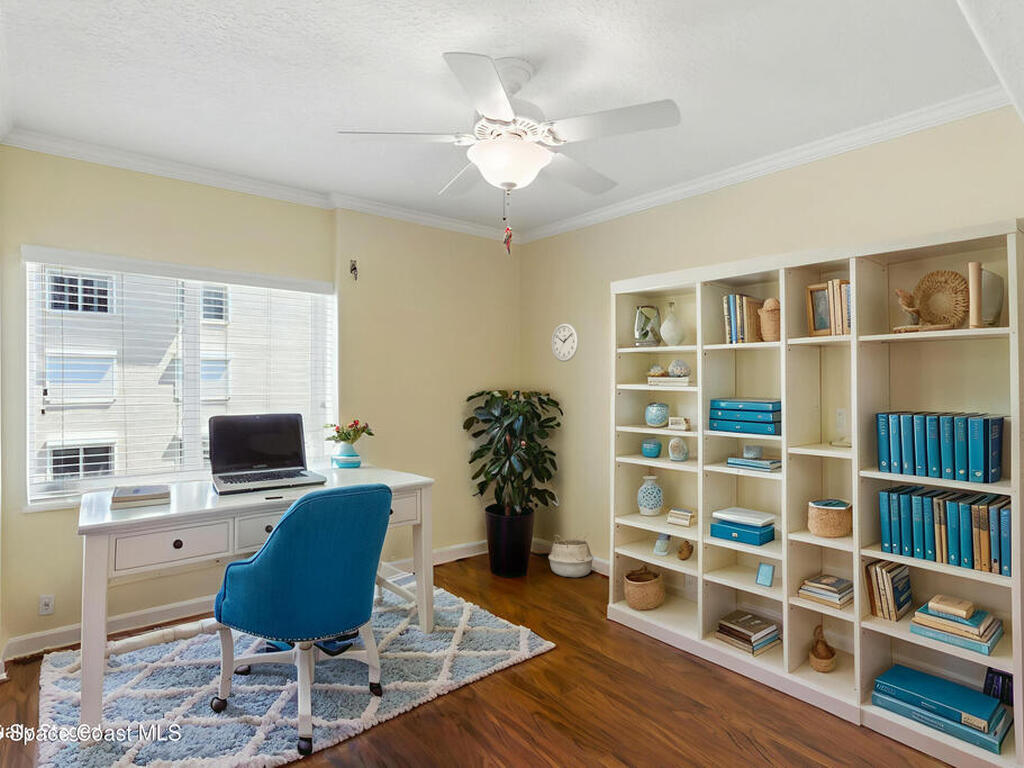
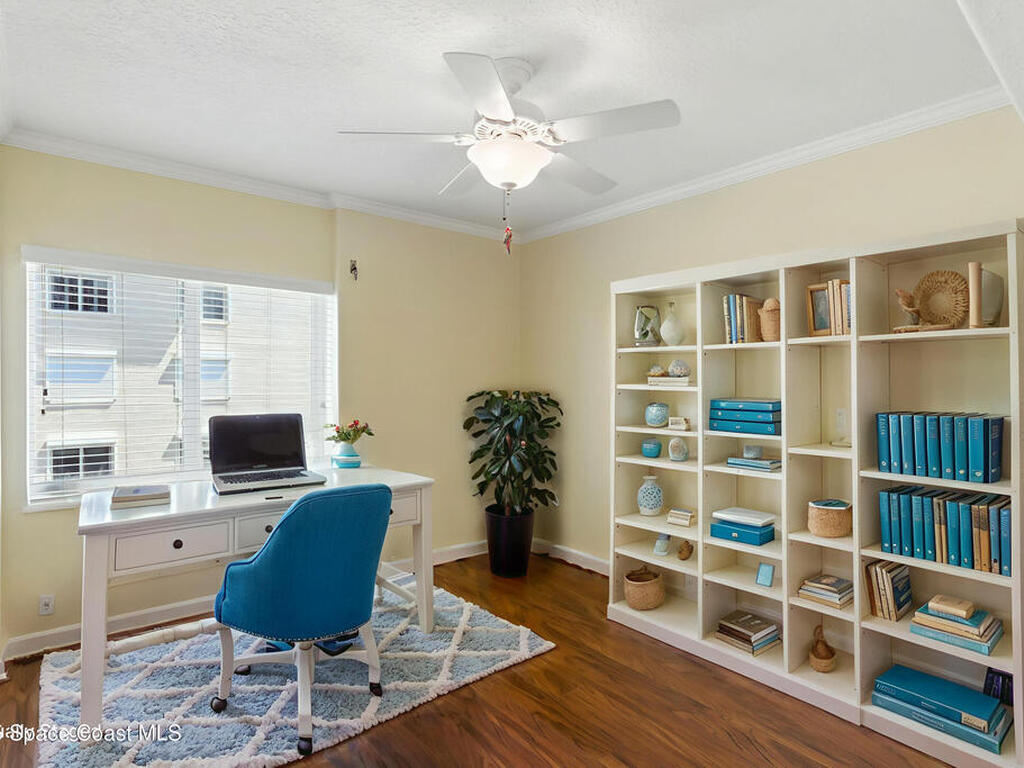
- wall clock [550,322,580,363]
- woven basket [547,532,595,578]
